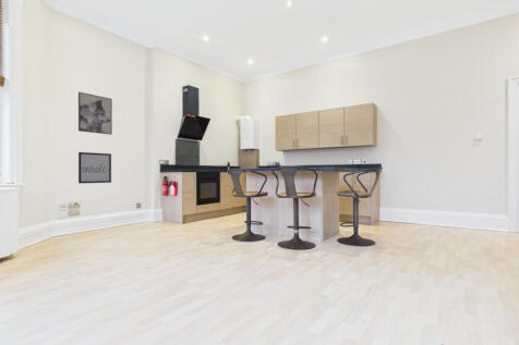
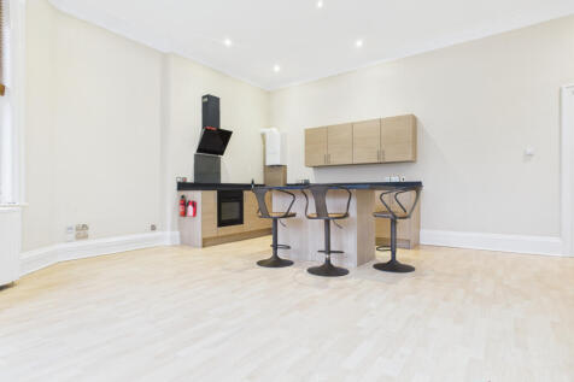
- wall art [77,151,112,184]
- wall art [77,91,113,136]
